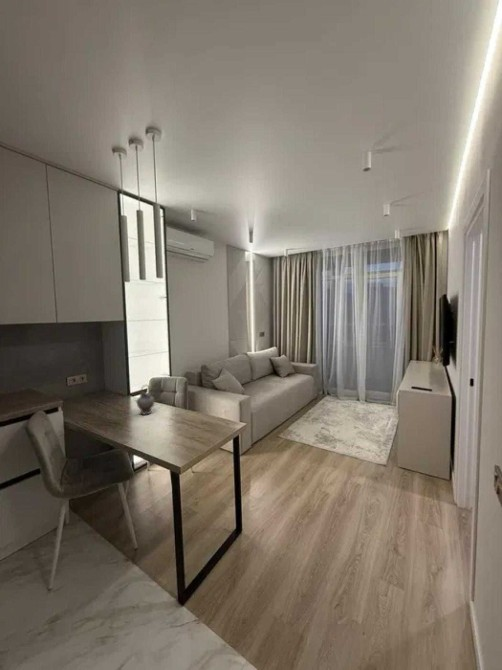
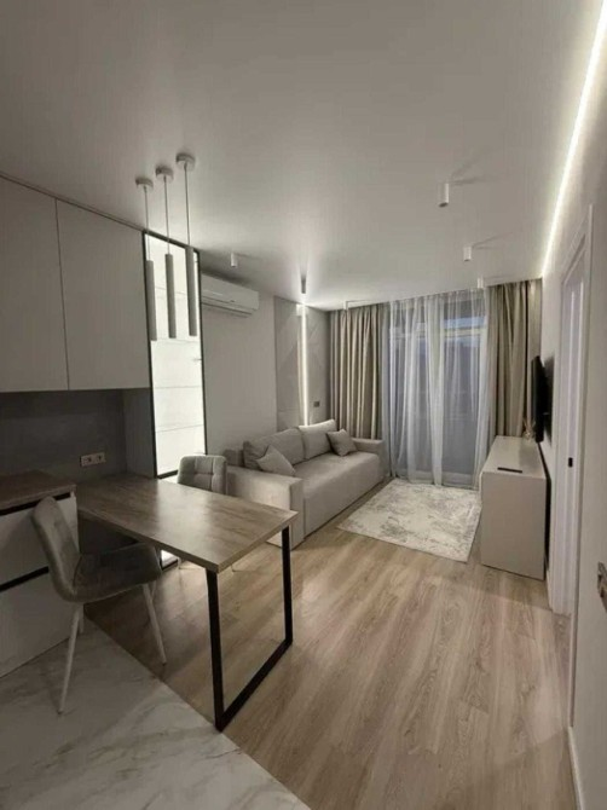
- teapot [133,384,156,416]
